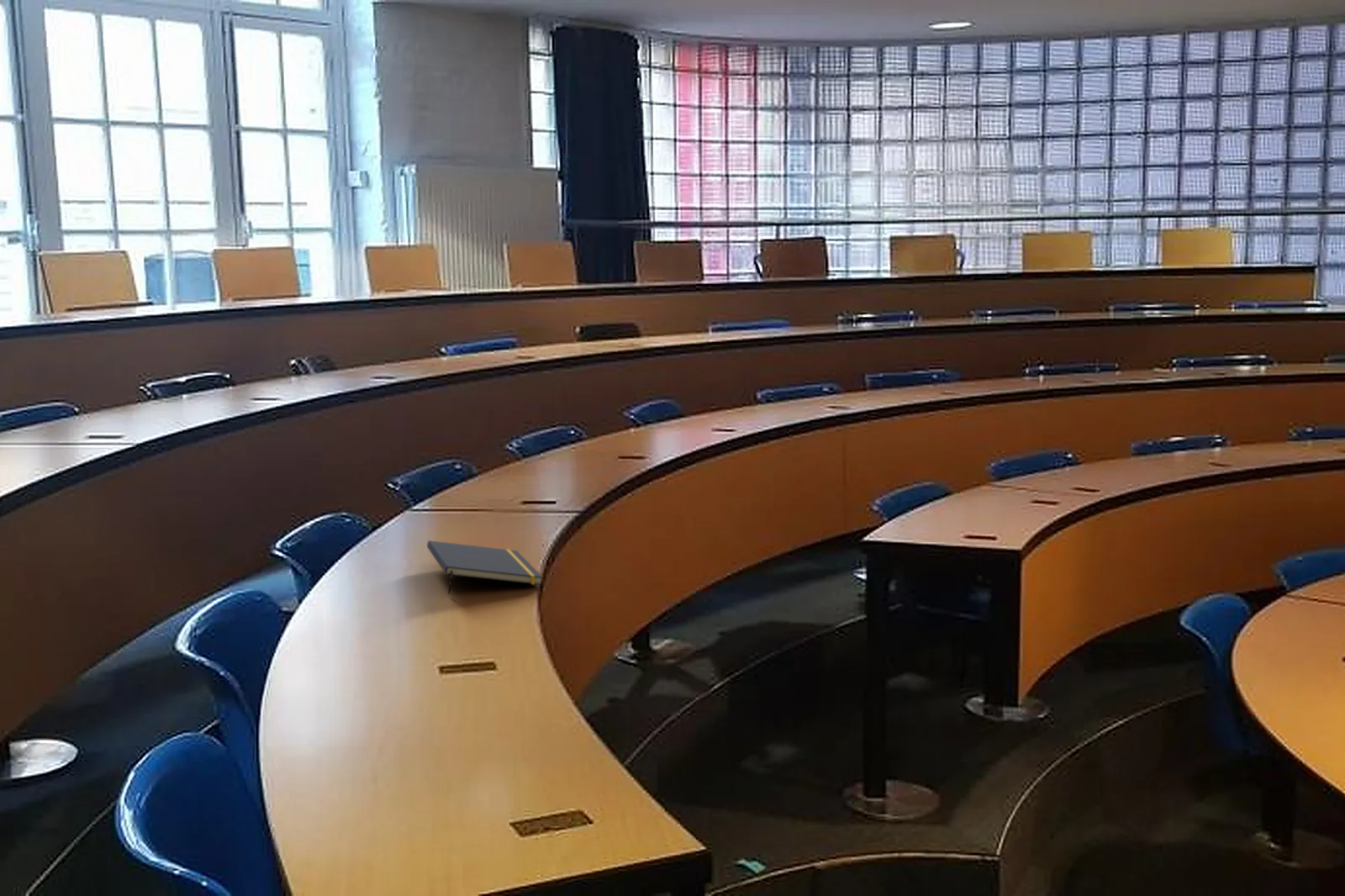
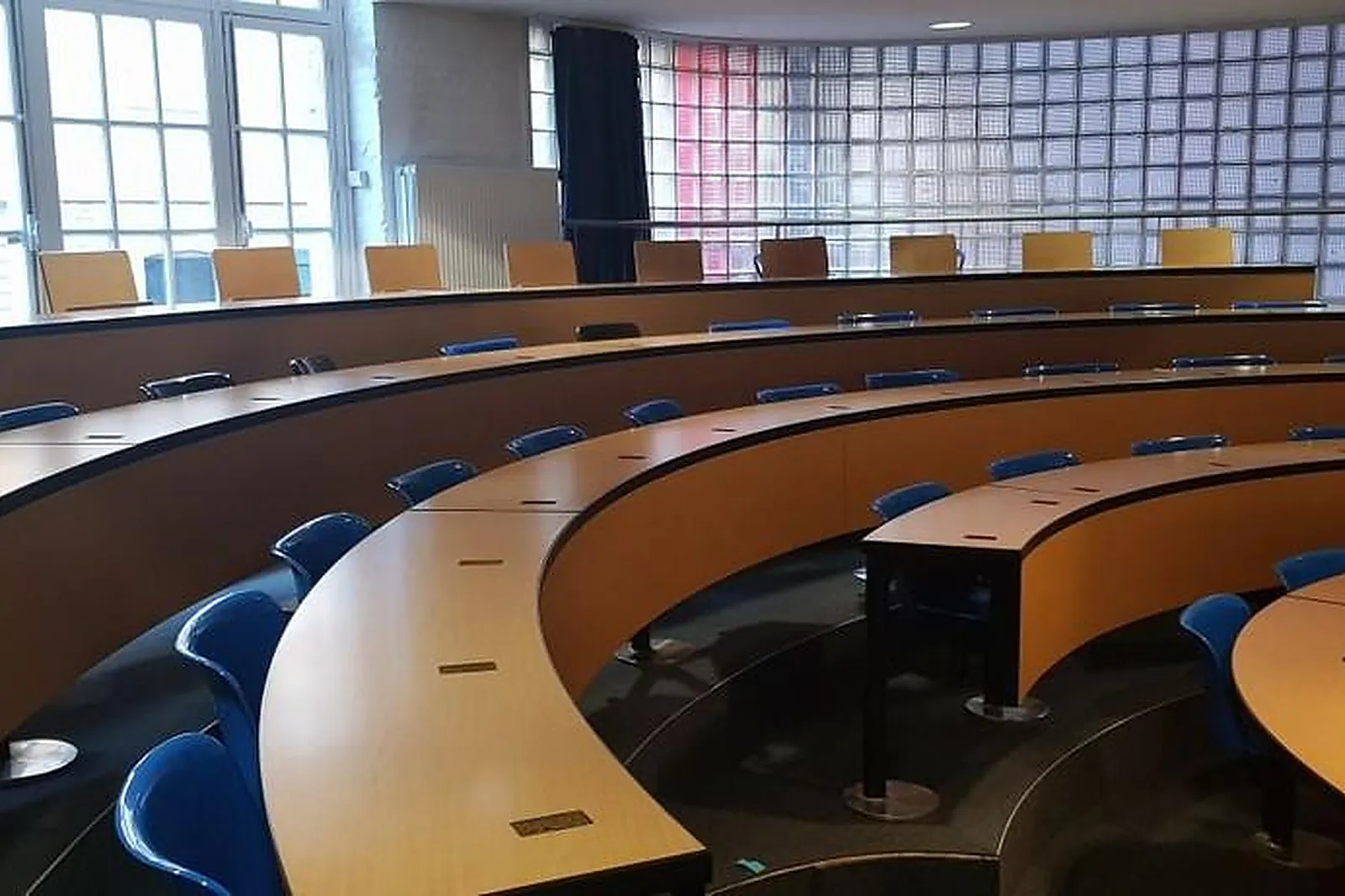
- notepad [426,540,544,595]
